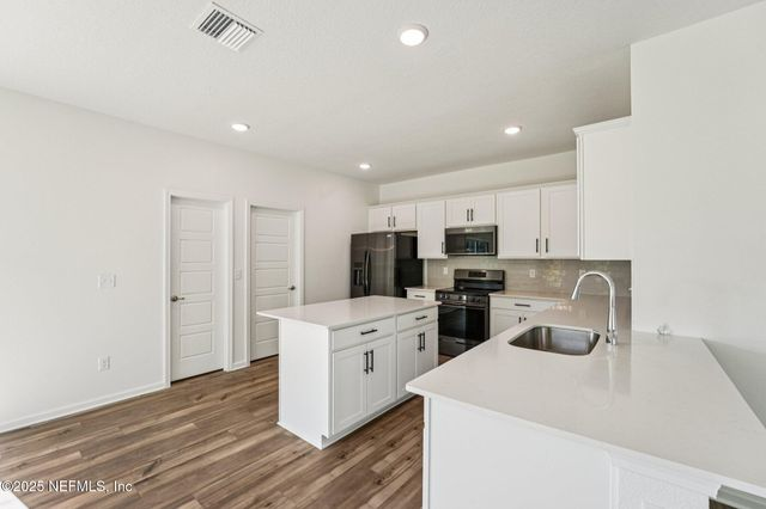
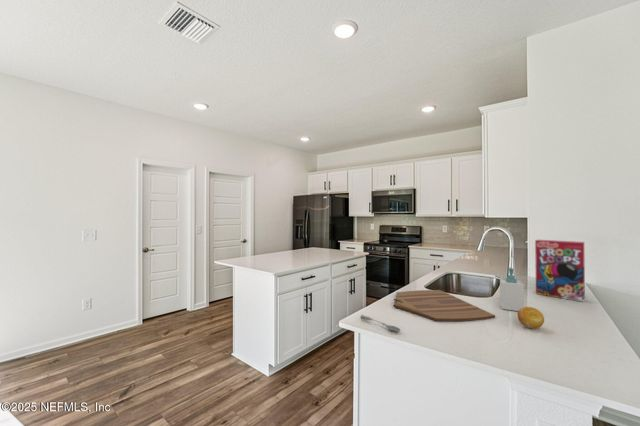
+ soap bottle [499,266,525,312]
+ soupspoon [359,314,401,333]
+ cutting board [393,289,496,322]
+ fruit [517,306,545,330]
+ cereal box [534,239,586,303]
